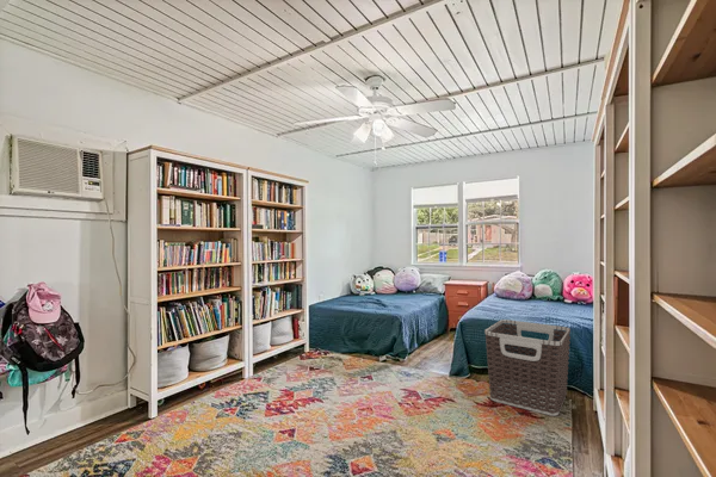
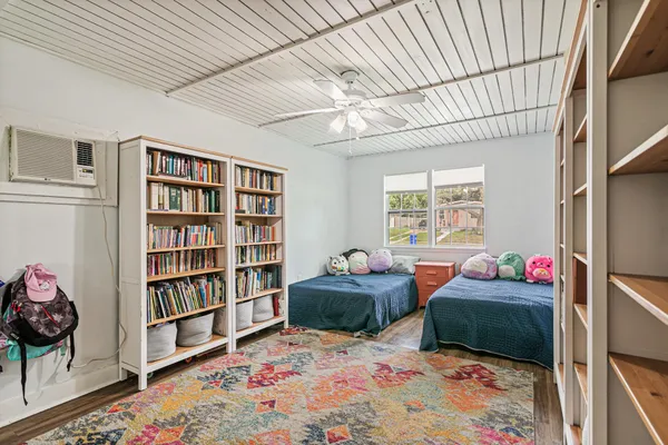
- clothes hamper [483,318,572,417]
